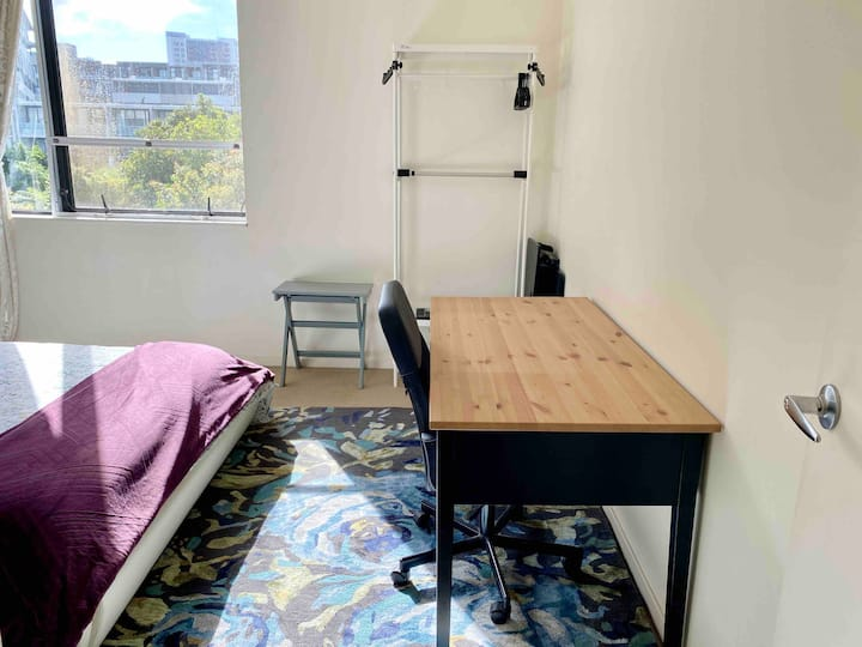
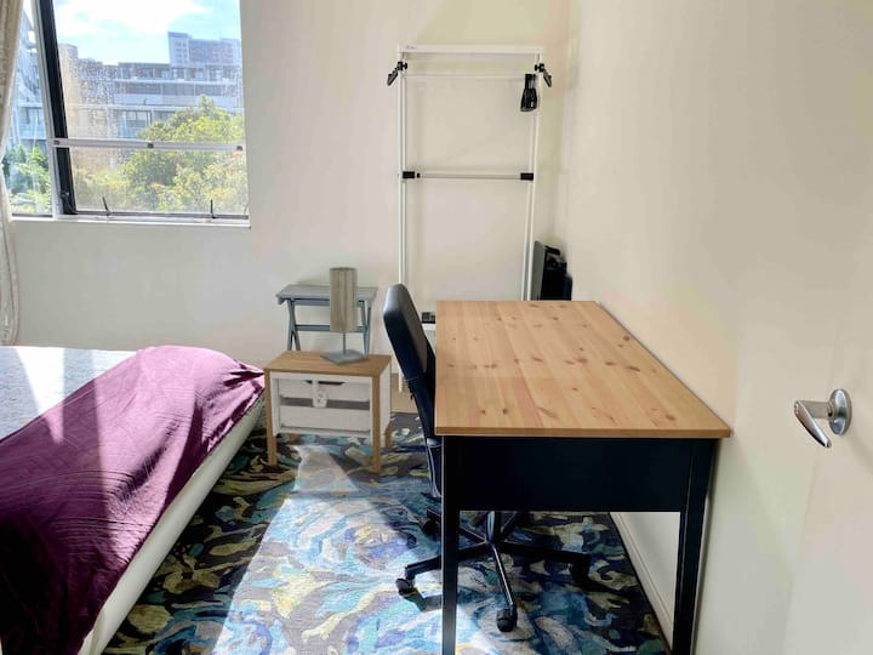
+ nightstand [262,349,393,474]
+ table lamp [320,266,370,365]
